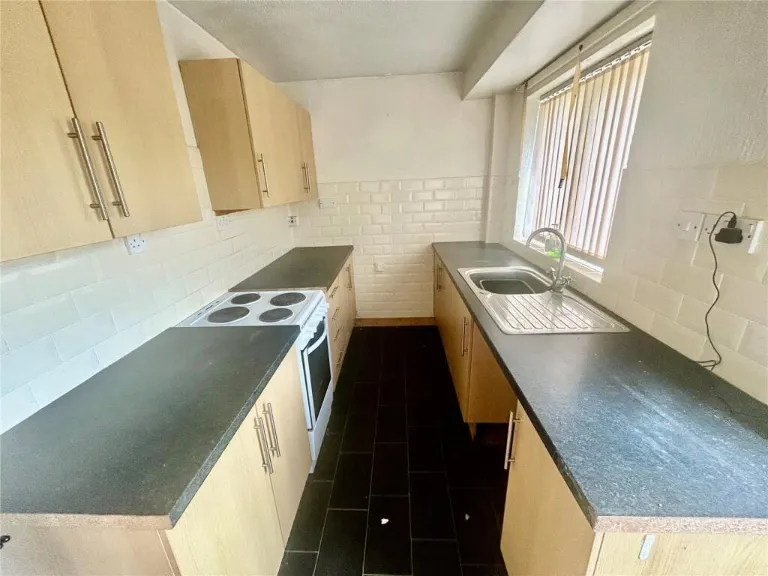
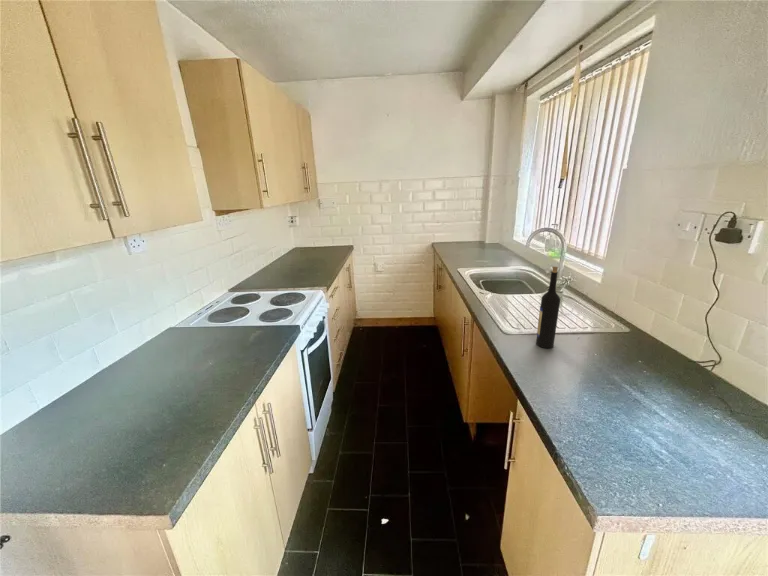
+ wine bottle [535,265,561,349]
